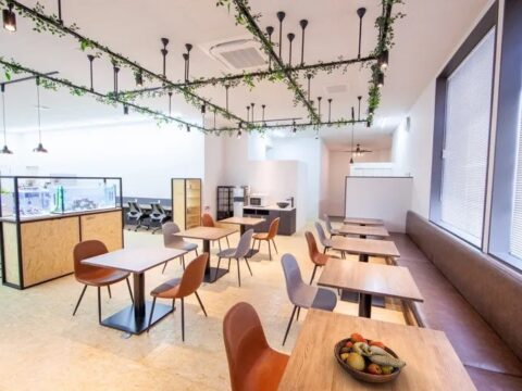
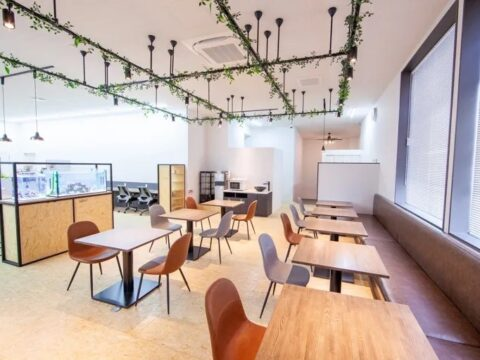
- fruit bowl [333,332,407,383]
